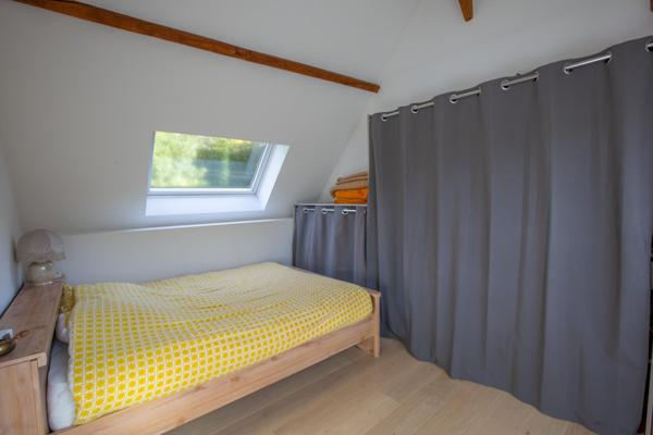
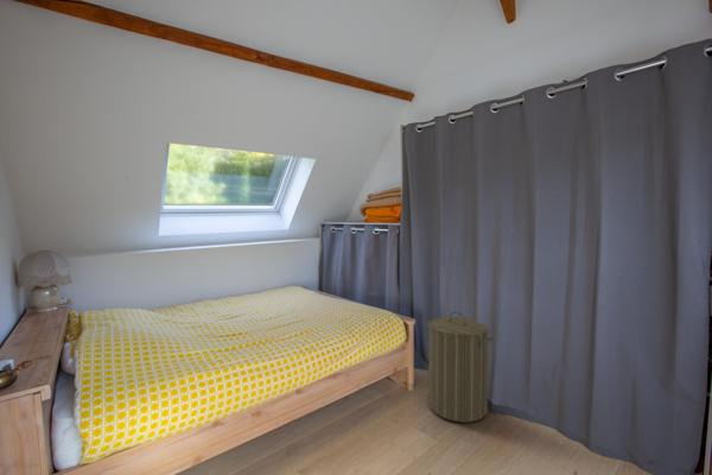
+ laundry hamper [426,310,495,424]
